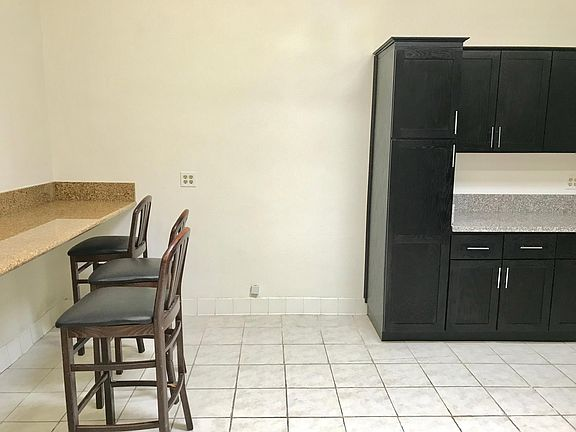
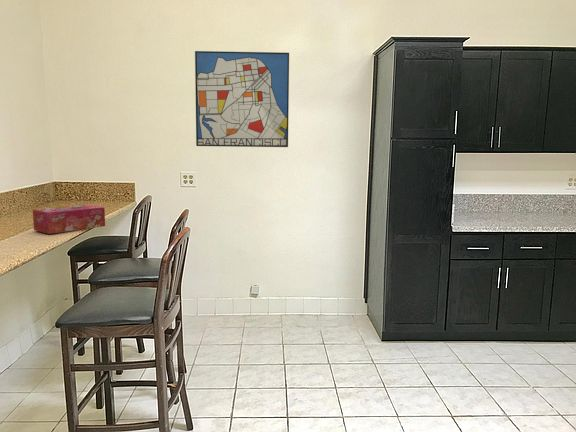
+ tissue box [32,204,106,235]
+ wall art [194,50,290,148]
